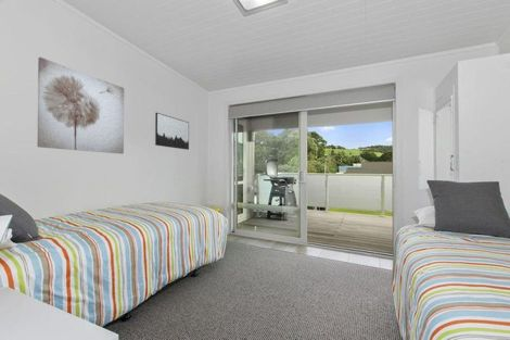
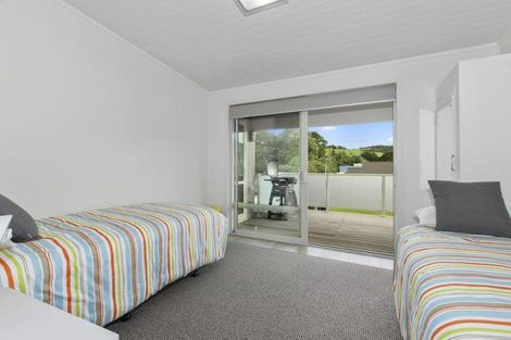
- wall art [154,112,190,151]
- wall art [37,56,125,155]
